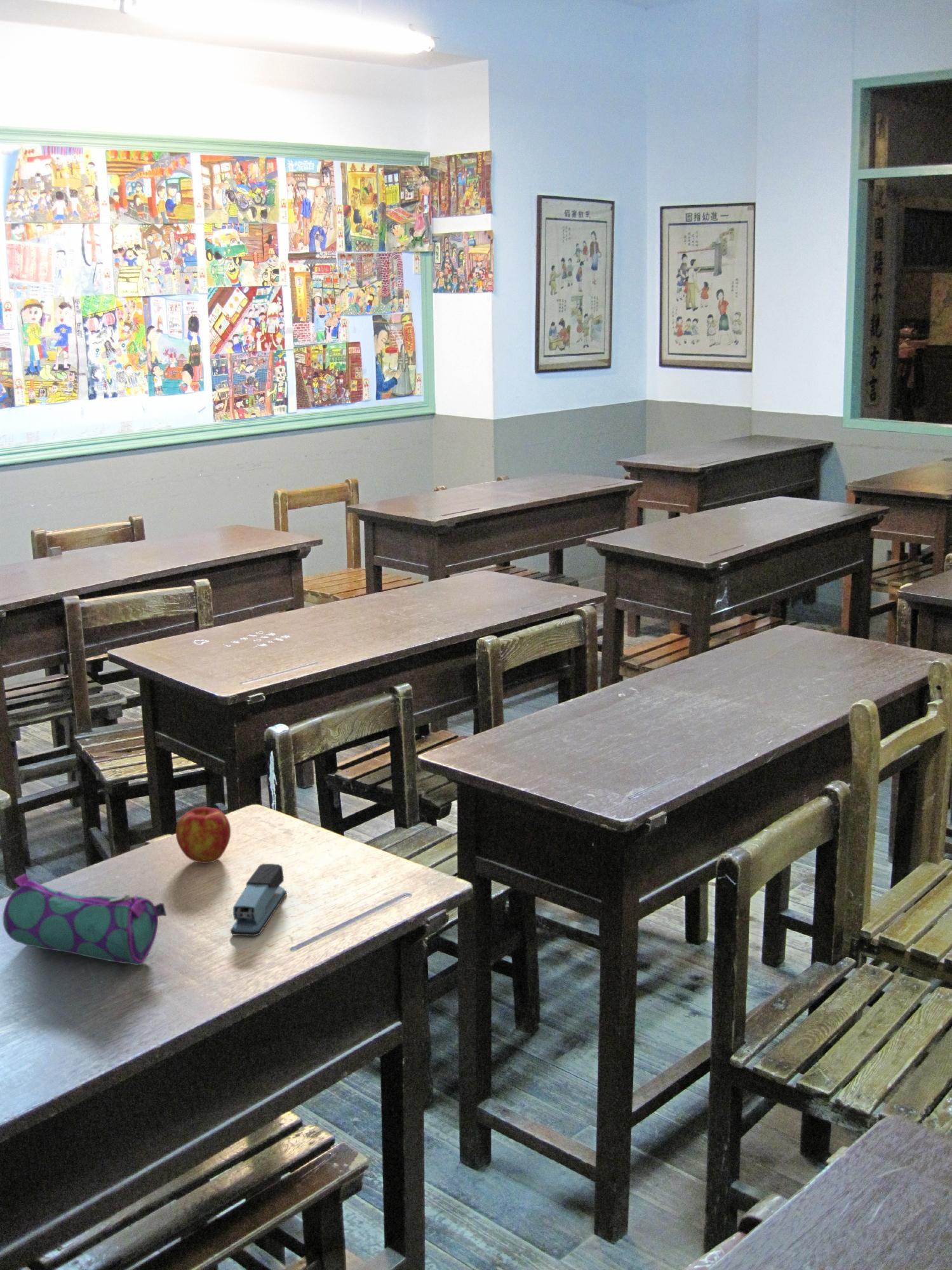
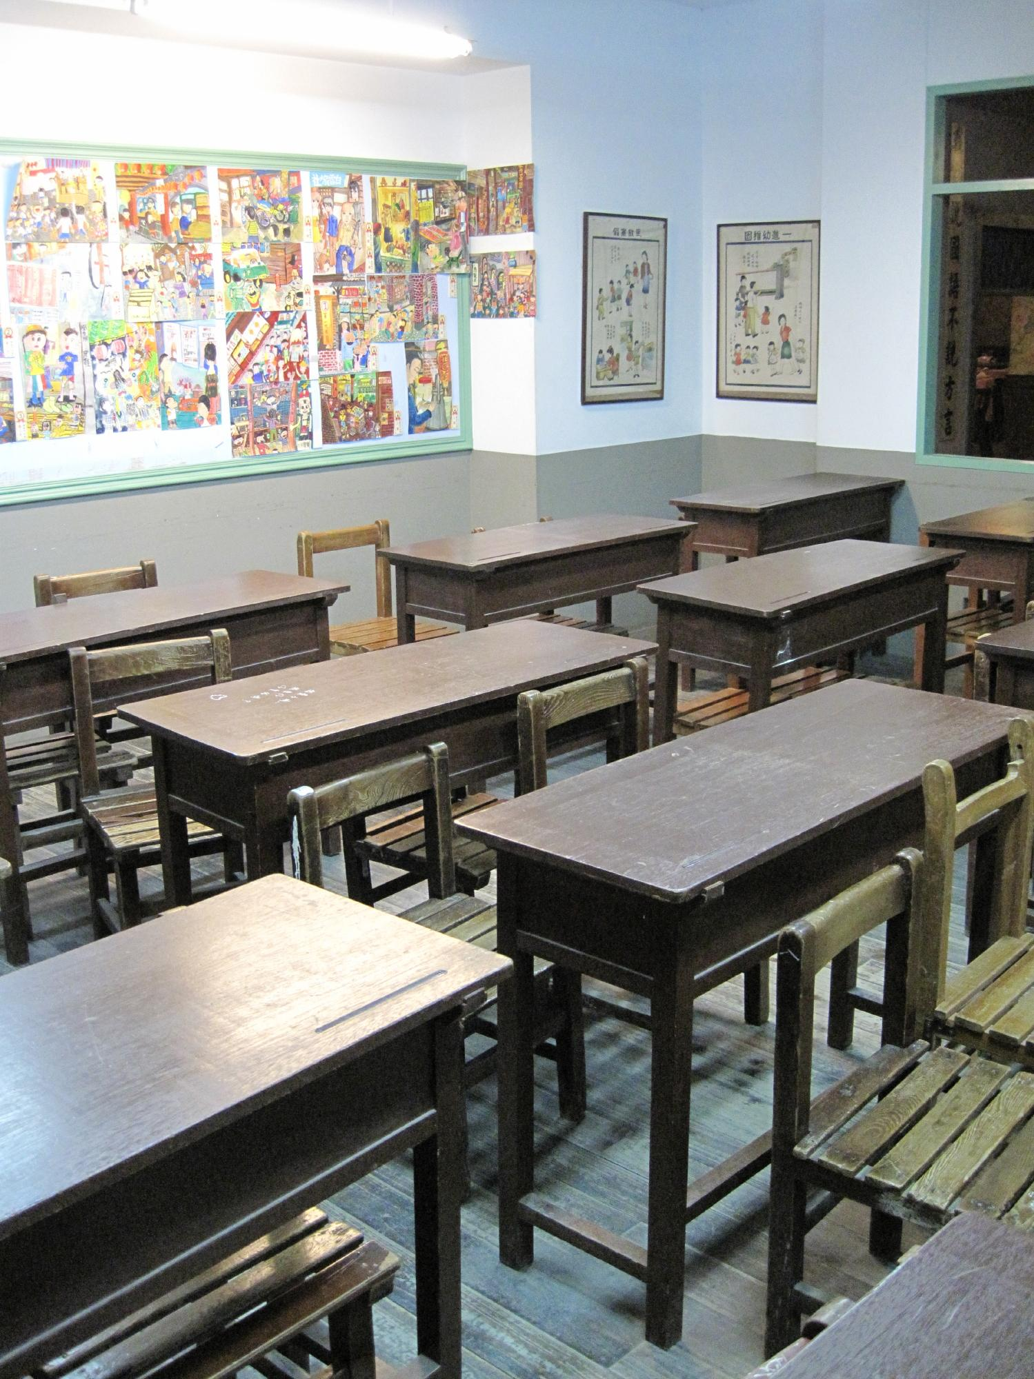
- pencil case [2,873,167,966]
- apple [175,806,231,864]
- stapler [230,863,287,937]
